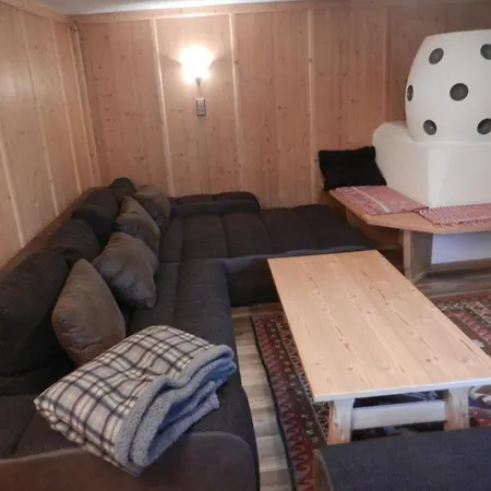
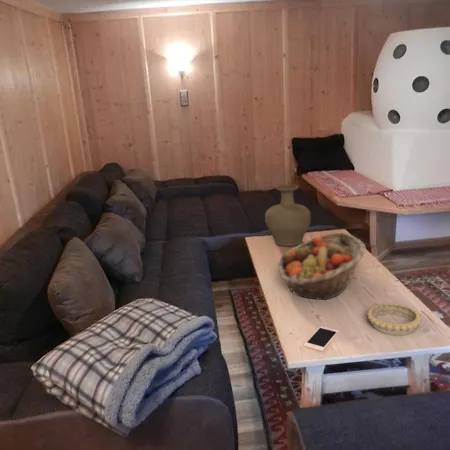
+ vase [264,183,312,247]
+ fruit basket [277,232,367,301]
+ cell phone [303,325,340,352]
+ decorative bowl [366,302,422,336]
